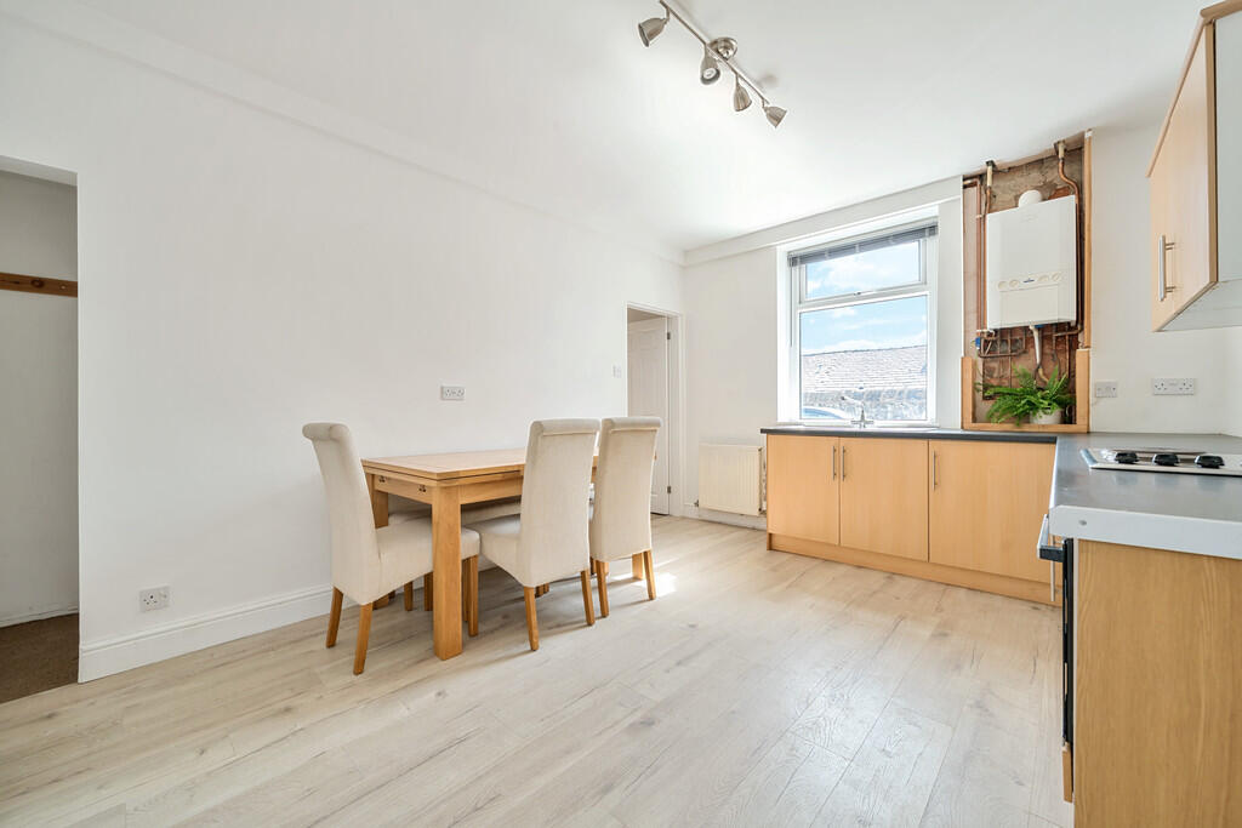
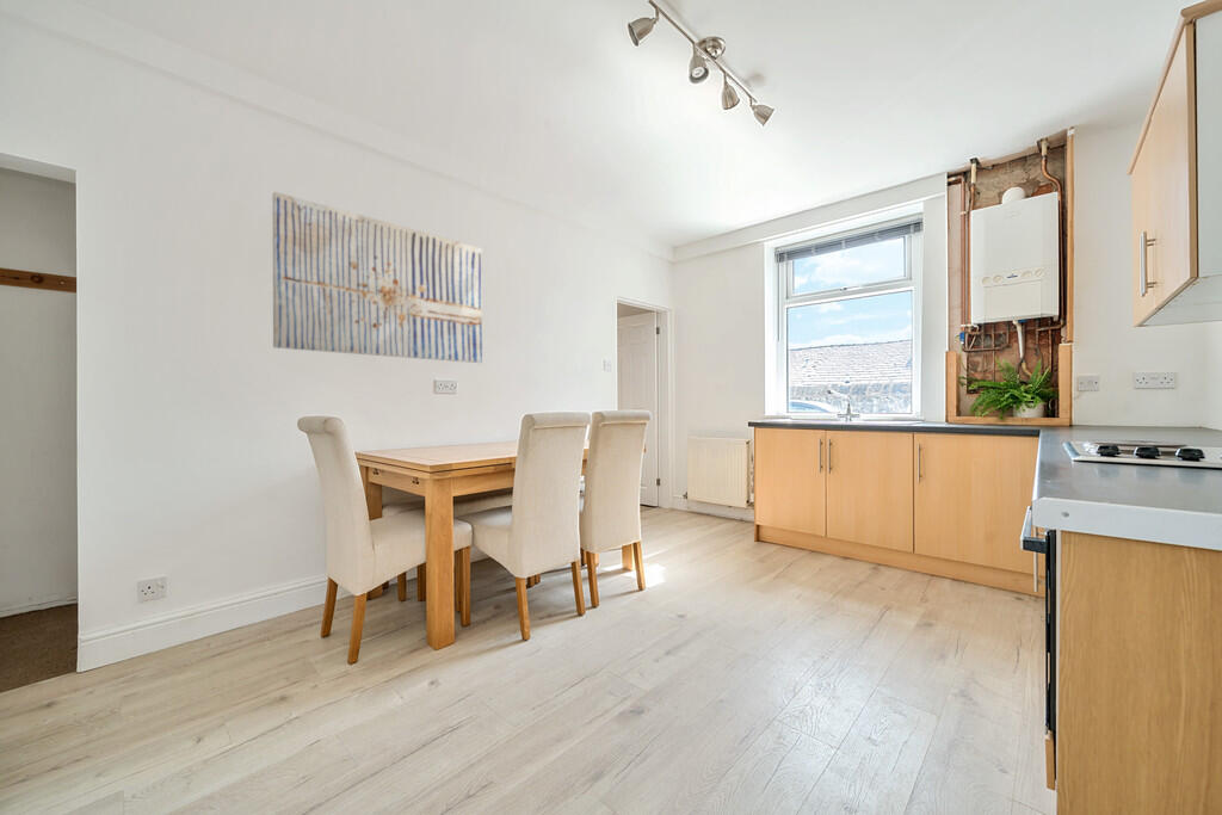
+ wall art [272,191,483,364]
